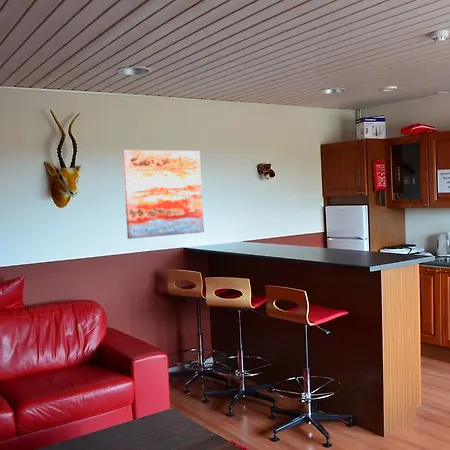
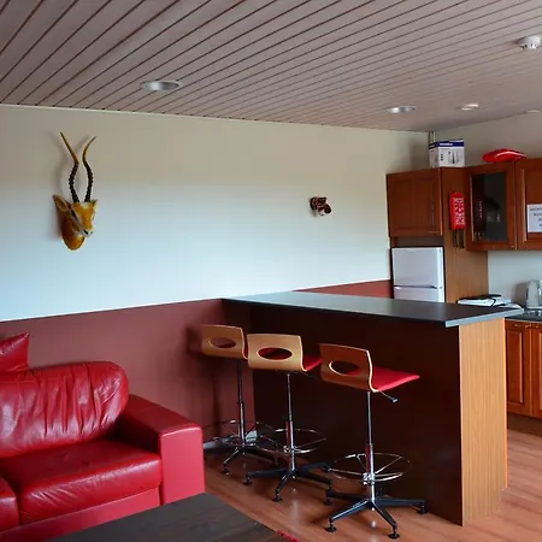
- wall art [122,149,205,240]
